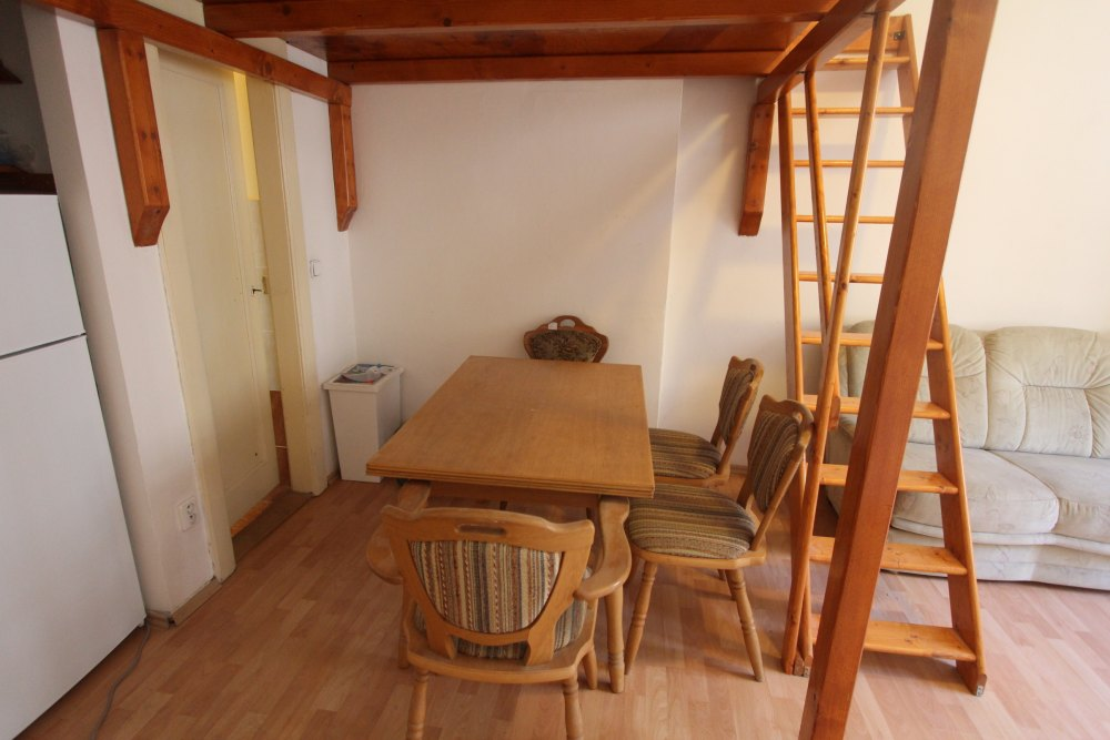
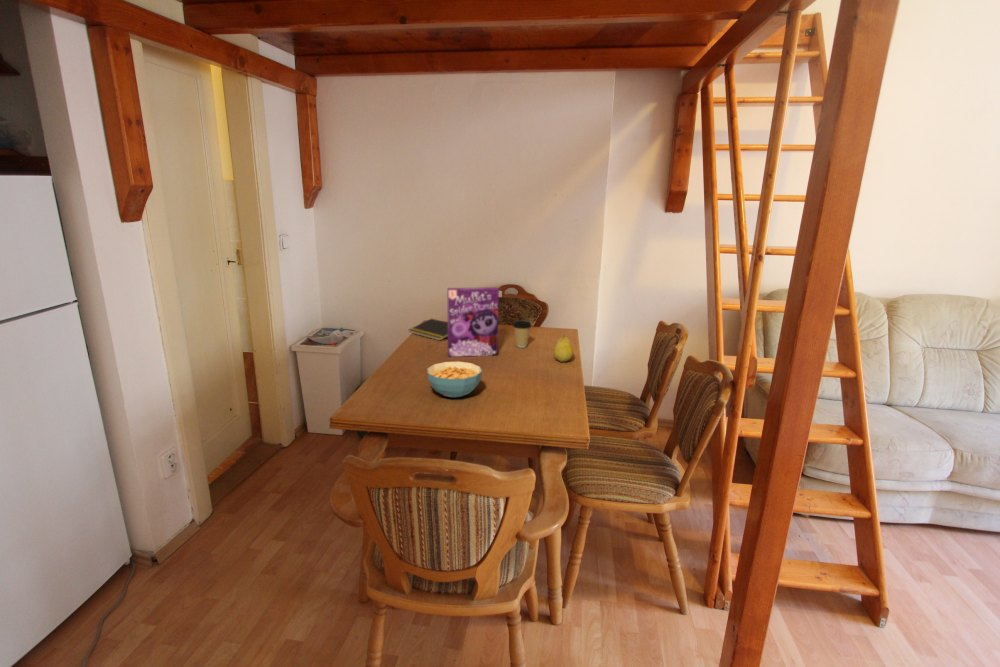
+ cereal box [446,286,500,358]
+ notepad [408,318,448,342]
+ cereal bowl [426,360,483,399]
+ fruit [553,334,574,363]
+ coffee cup [512,320,533,349]
